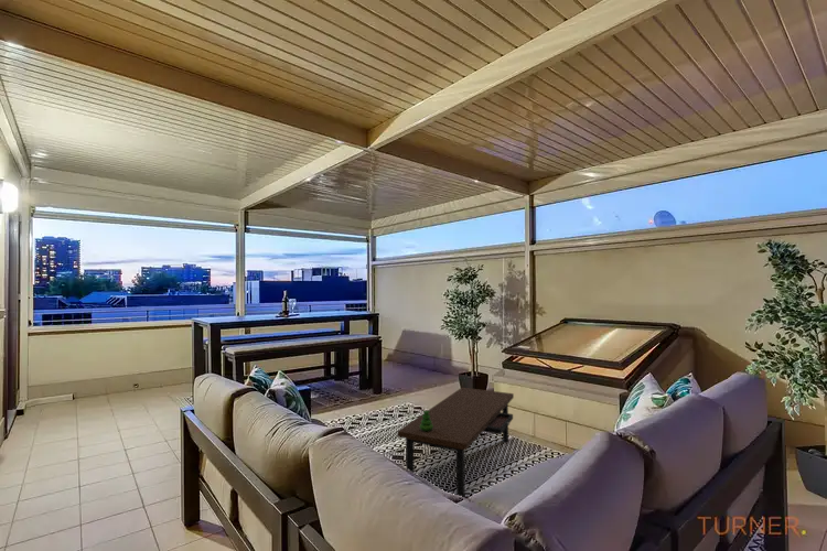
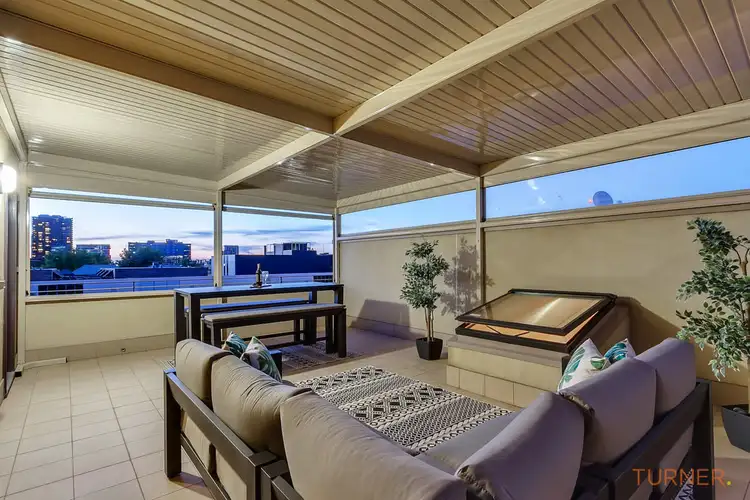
- coffee table [397,387,515,498]
